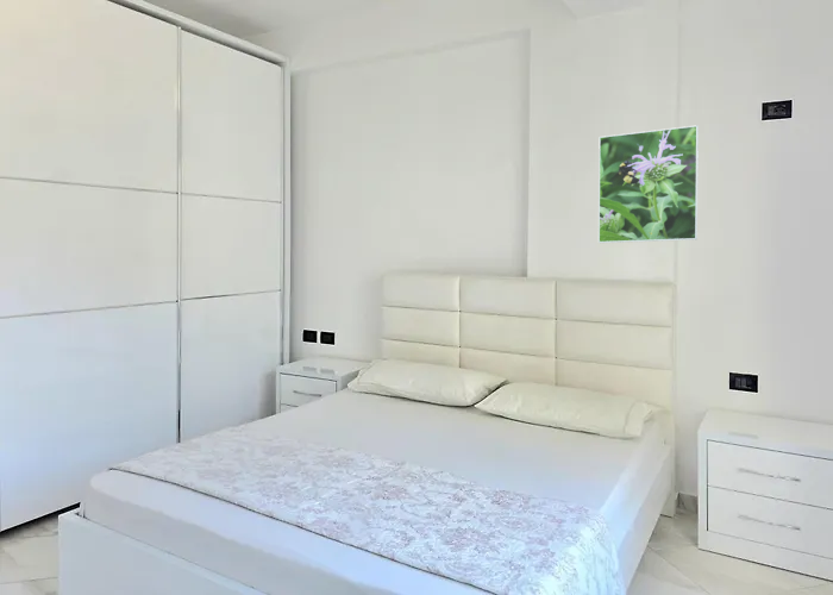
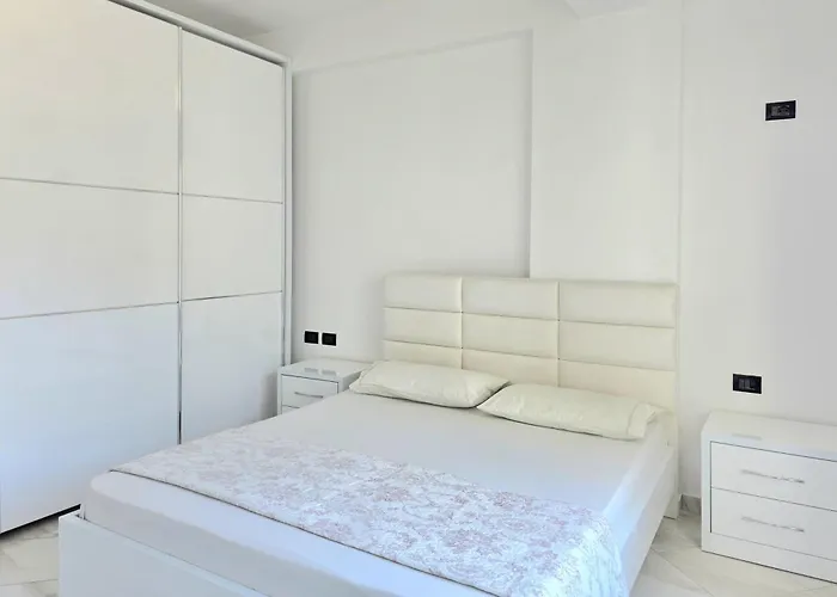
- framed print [597,125,700,244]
